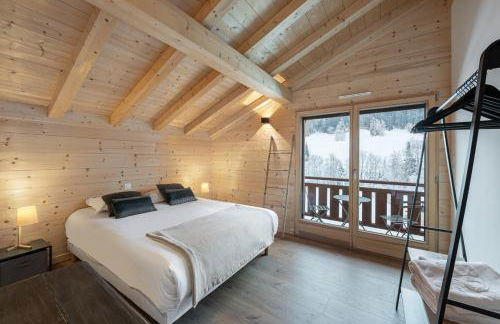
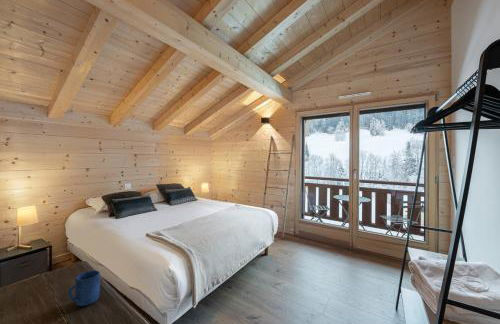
+ mug [67,269,101,307]
